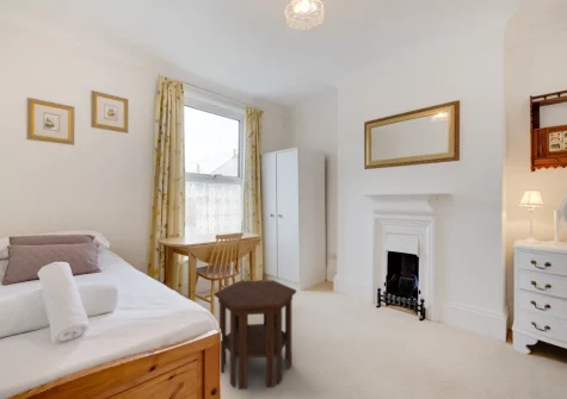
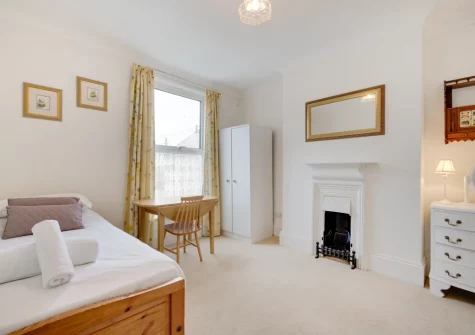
- side table [214,279,297,391]
